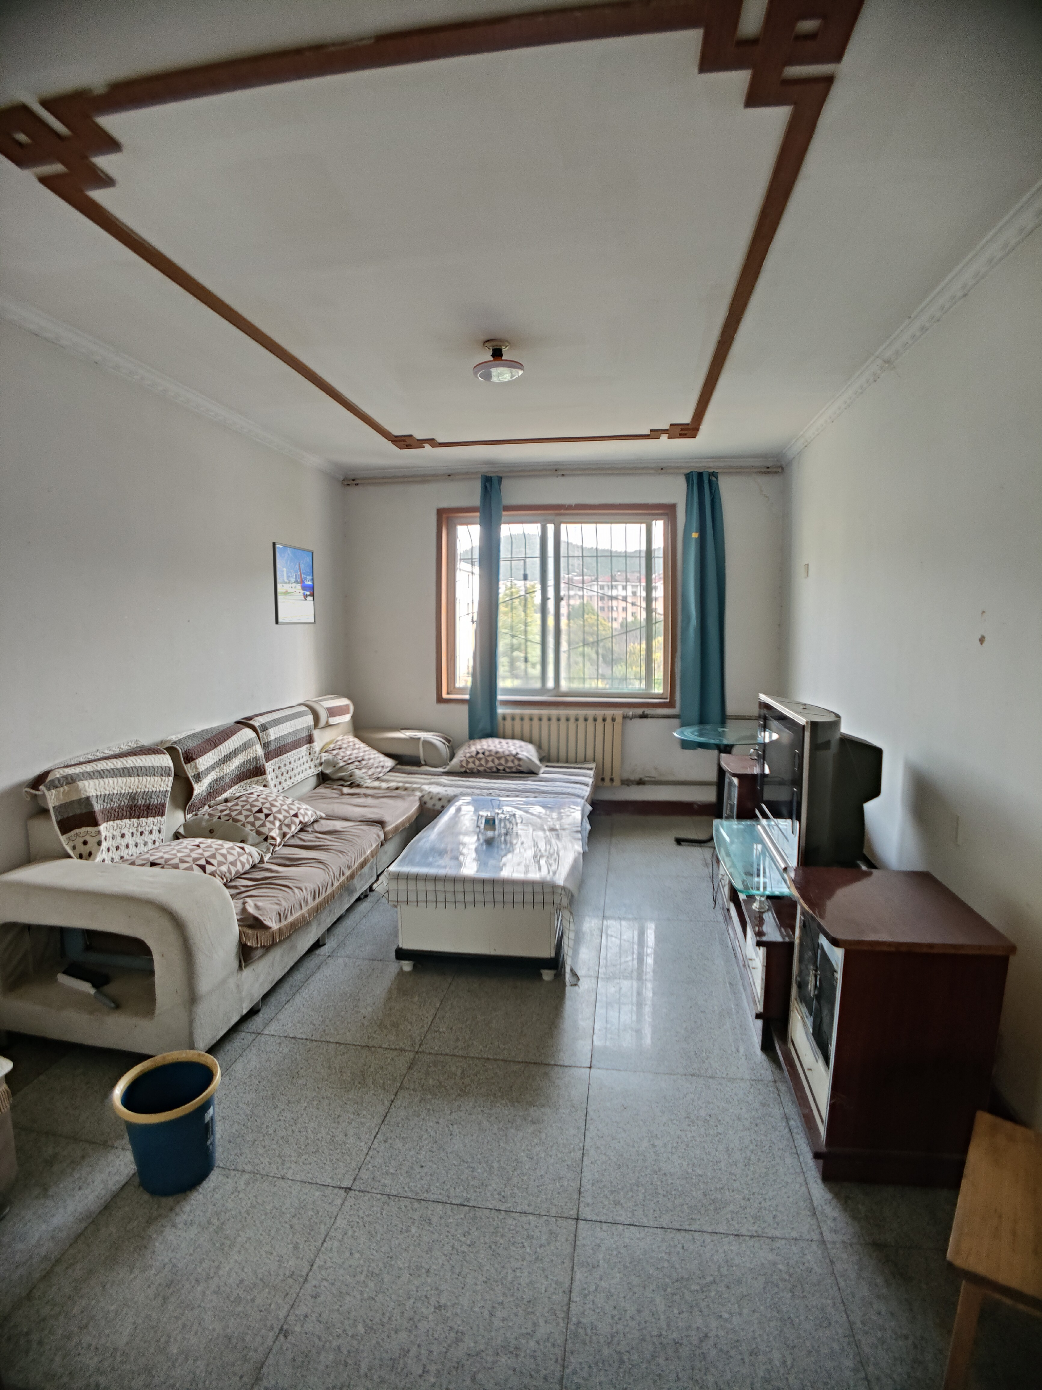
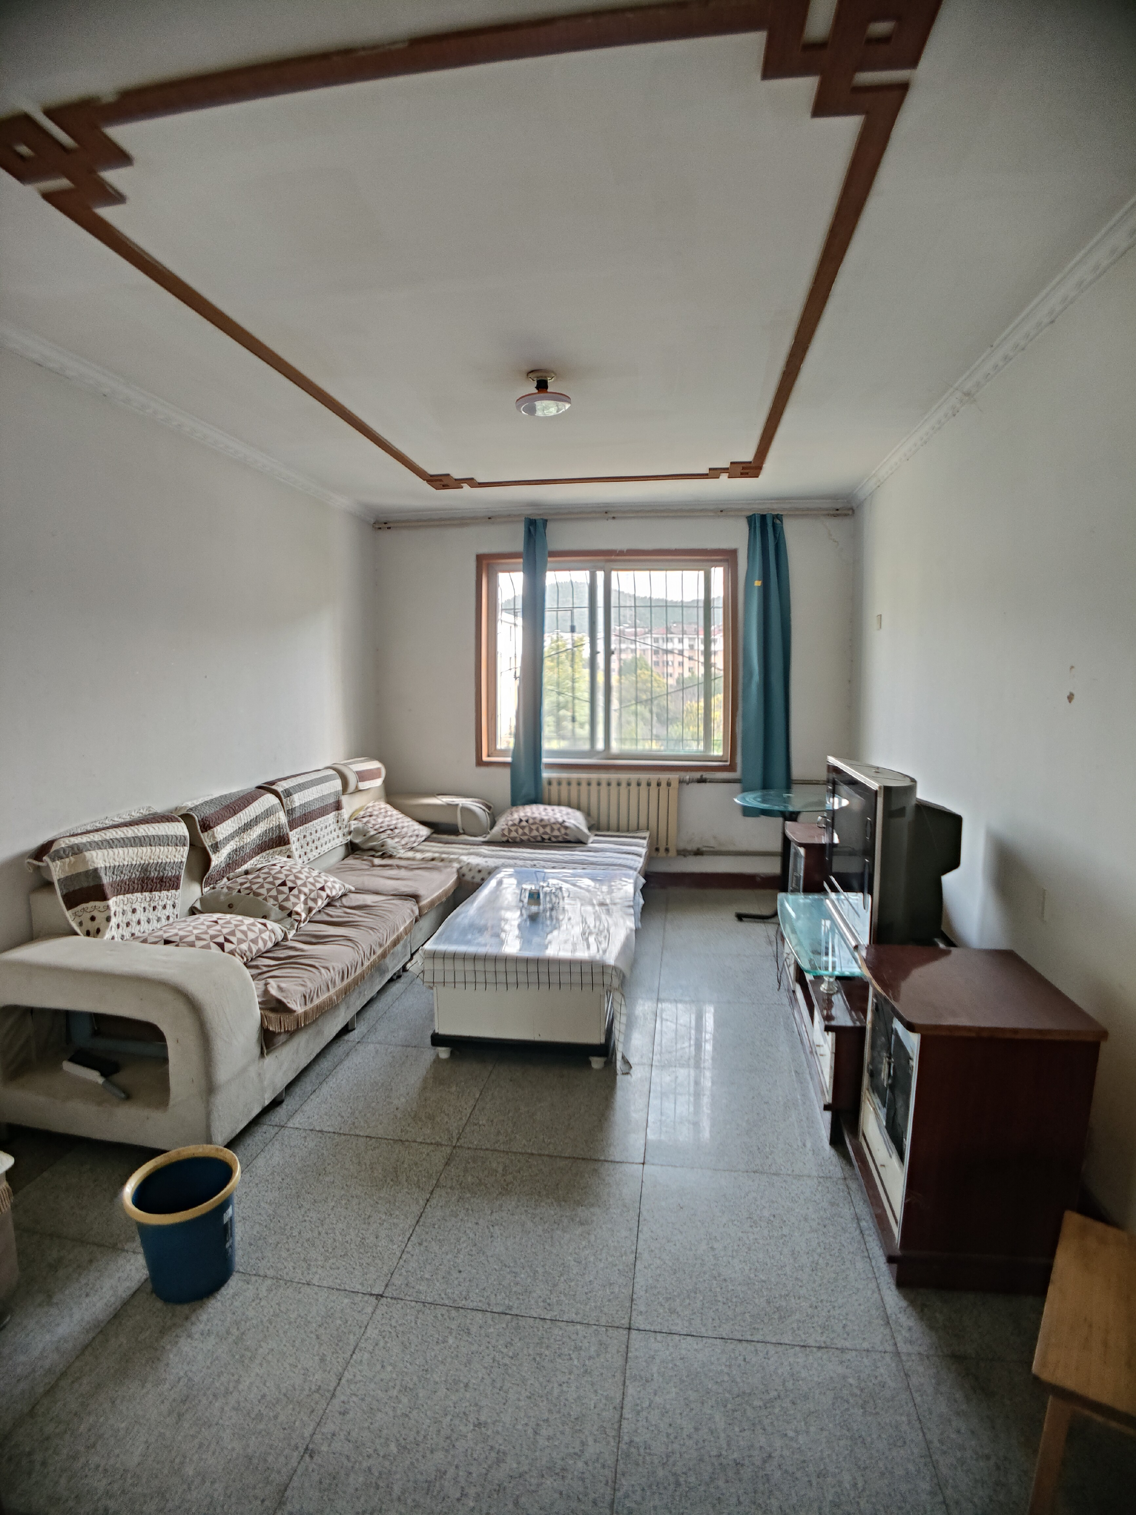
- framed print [273,542,316,625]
